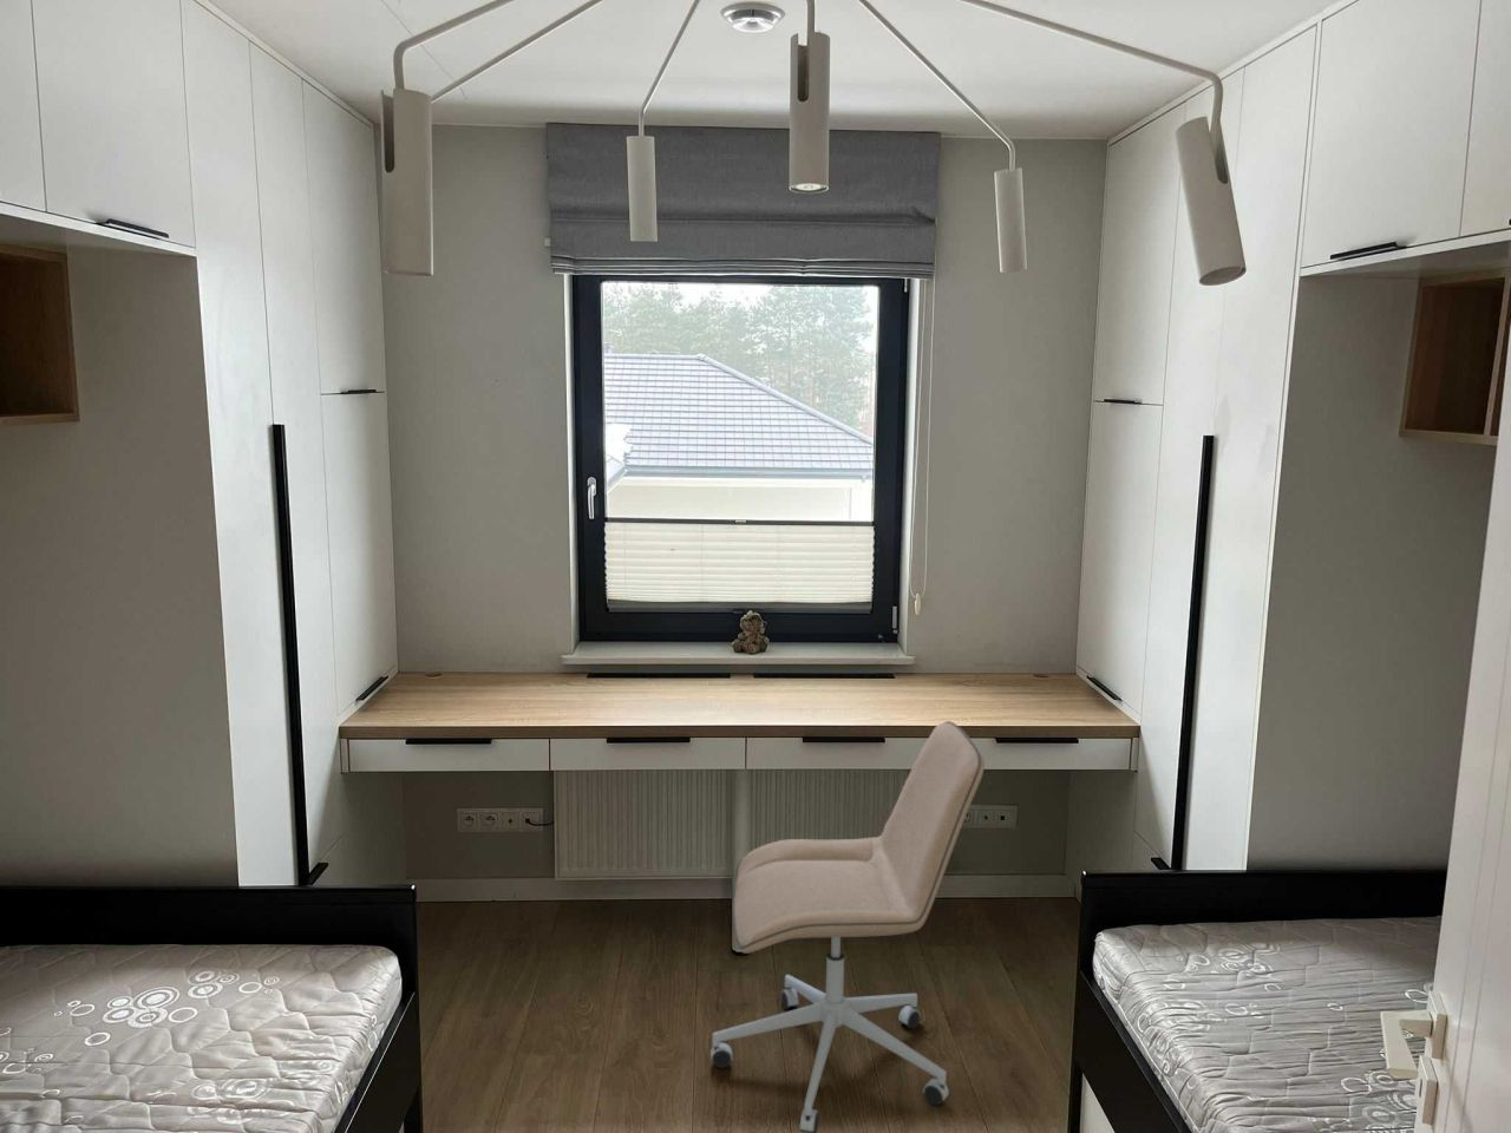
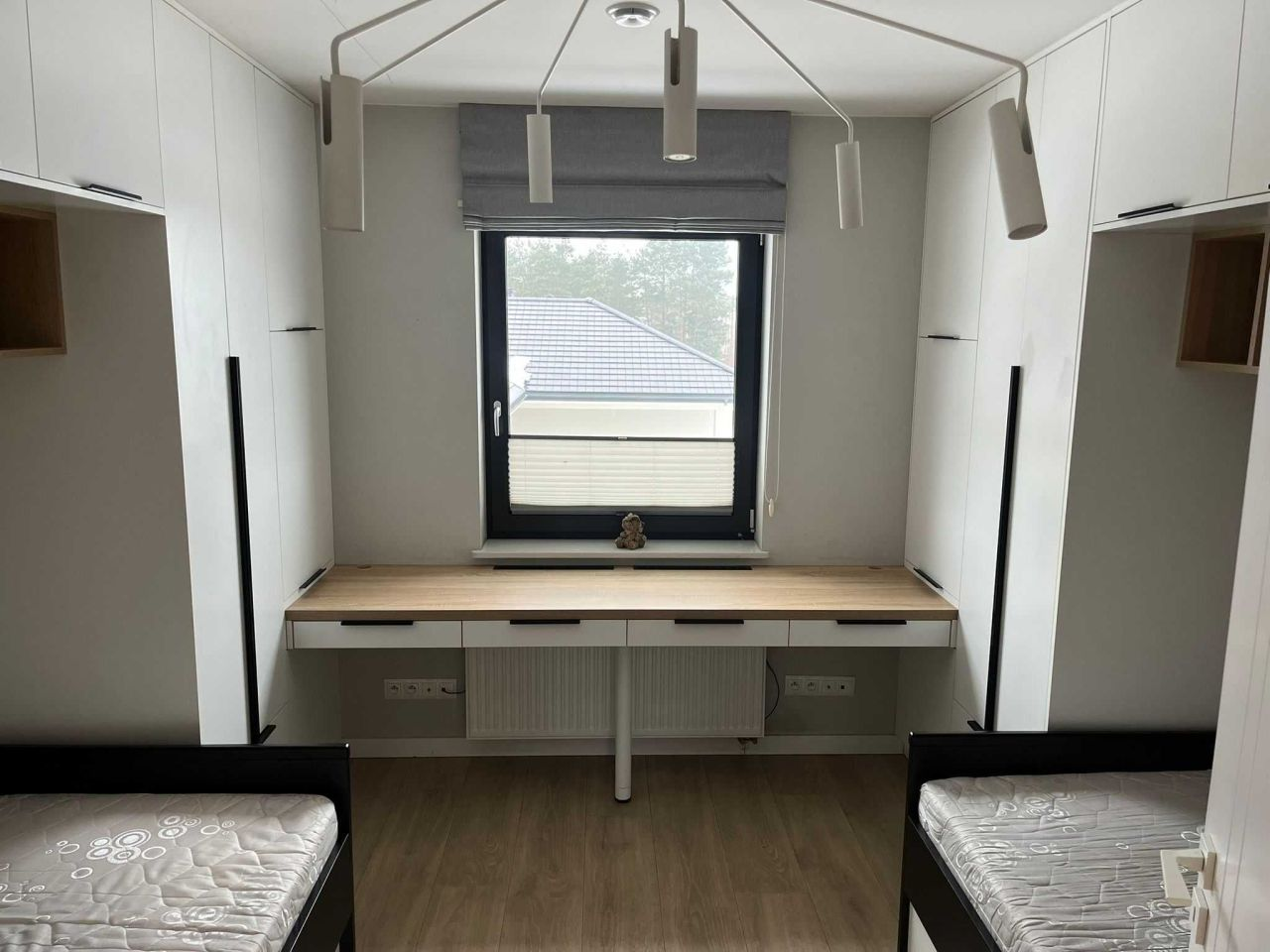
- office chair [709,720,985,1133]
